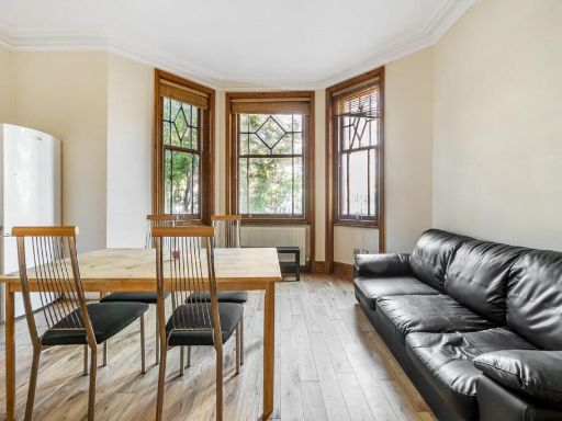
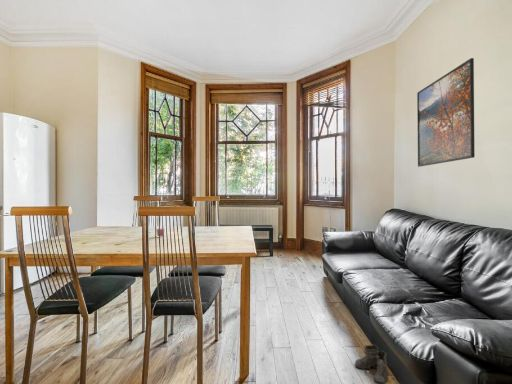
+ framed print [416,57,476,168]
+ boots [354,344,396,384]
